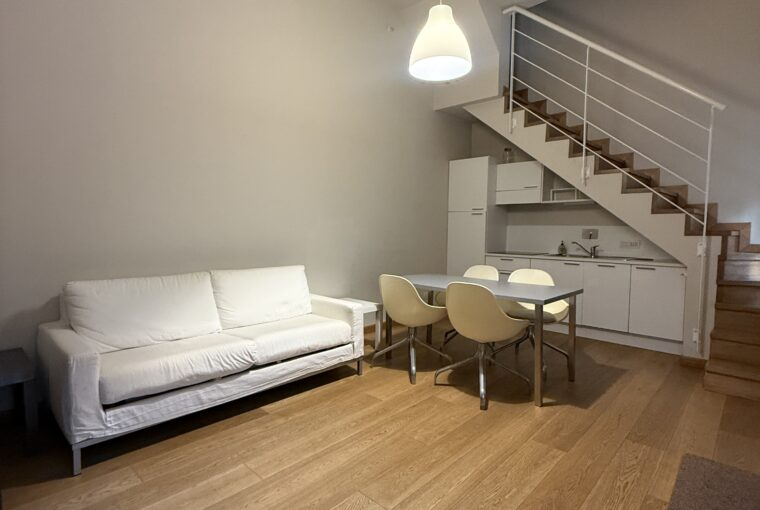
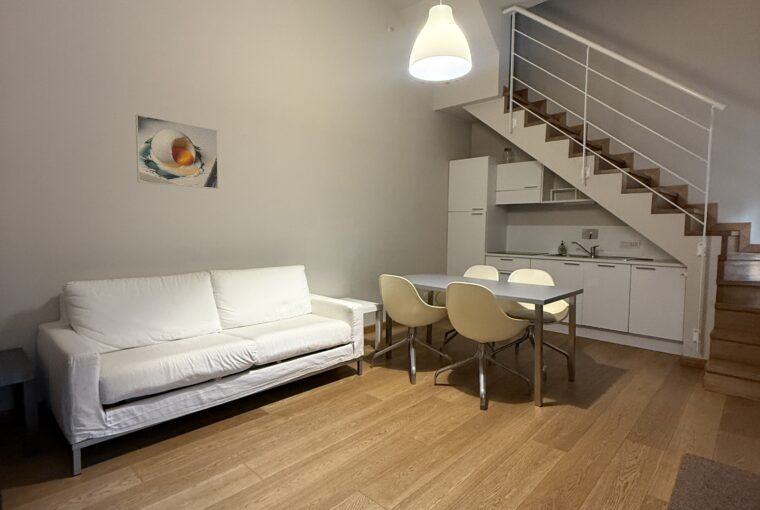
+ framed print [134,114,219,190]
